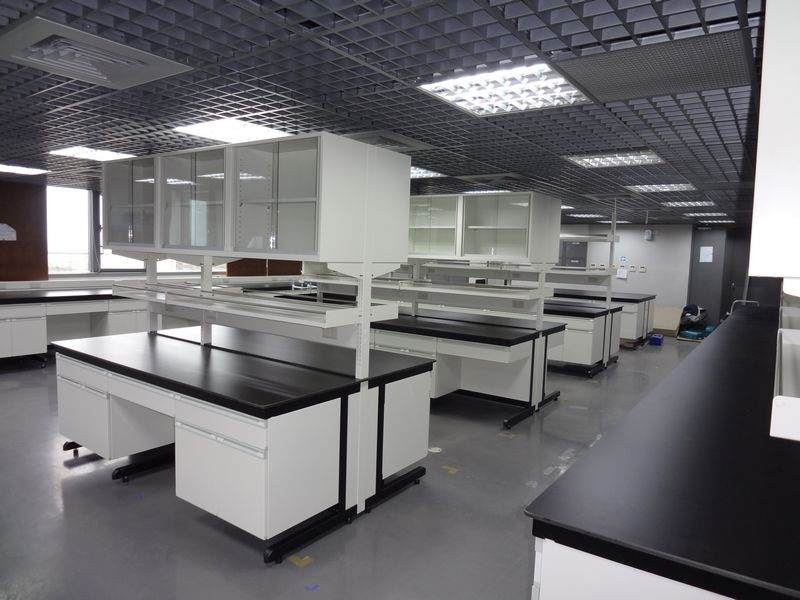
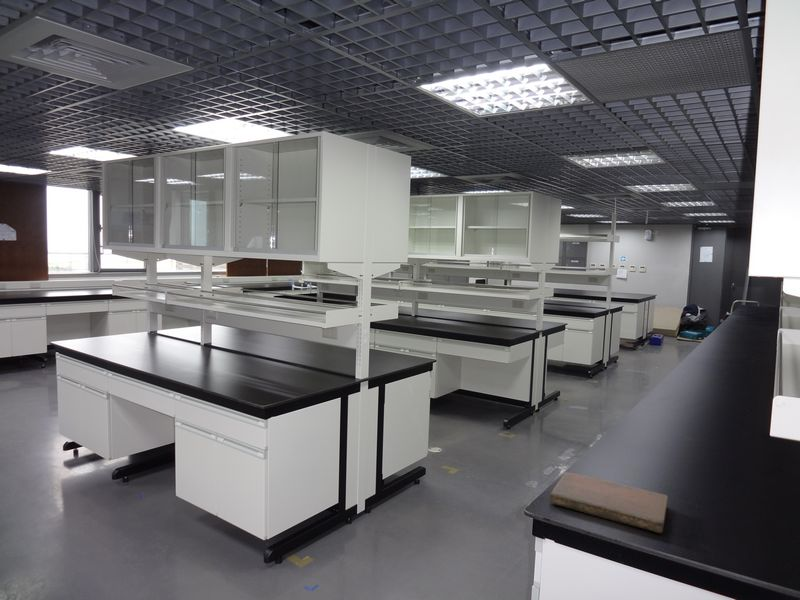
+ notebook [548,471,669,534]
